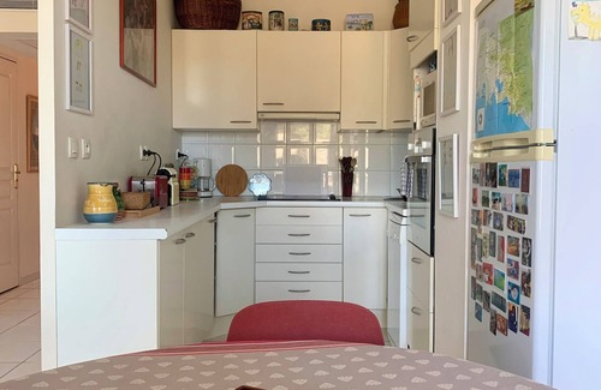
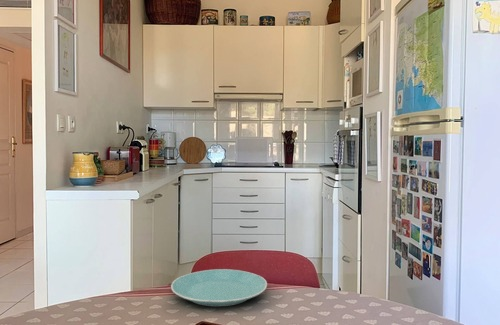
+ plate [170,268,268,307]
